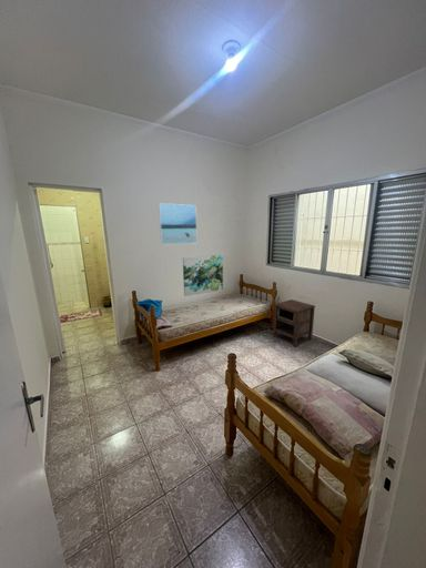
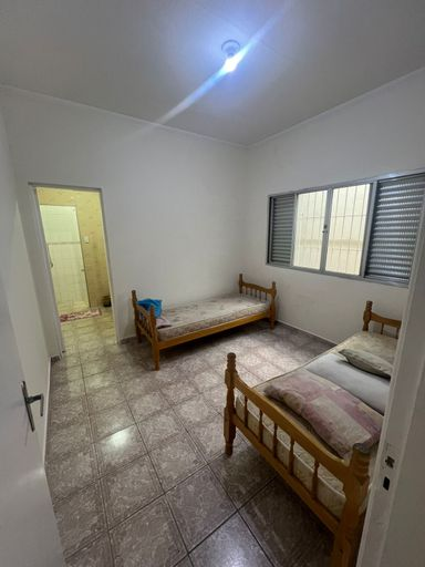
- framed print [158,202,199,245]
- wall art [182,254,224,297]
- nightstand [272,298,317,347]
